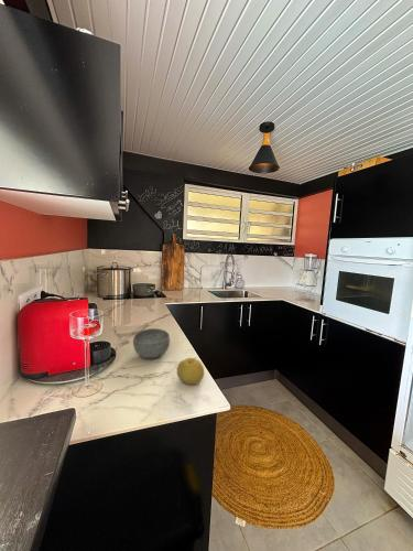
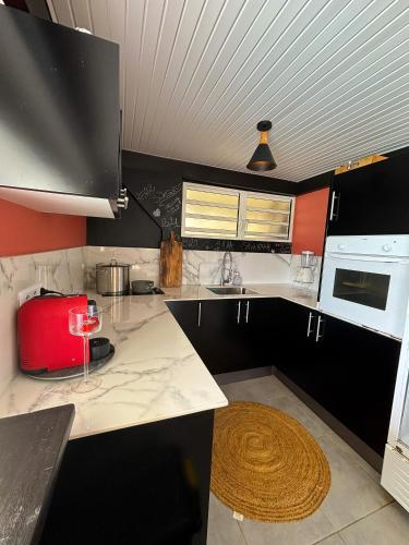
- fruit [176,357,205,386]
- bowl [132,327,171,359]
